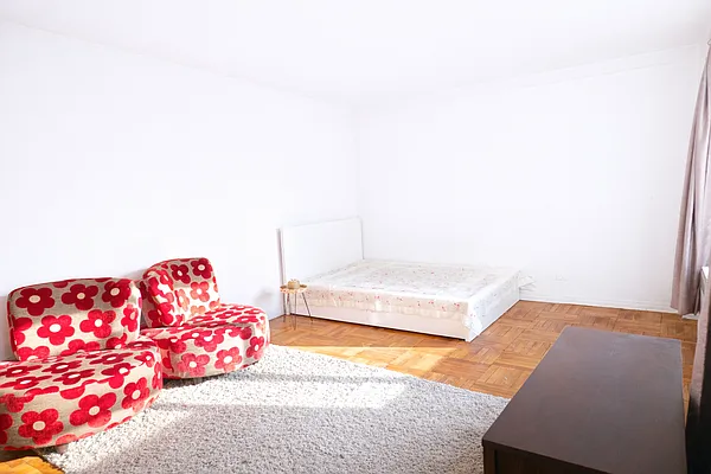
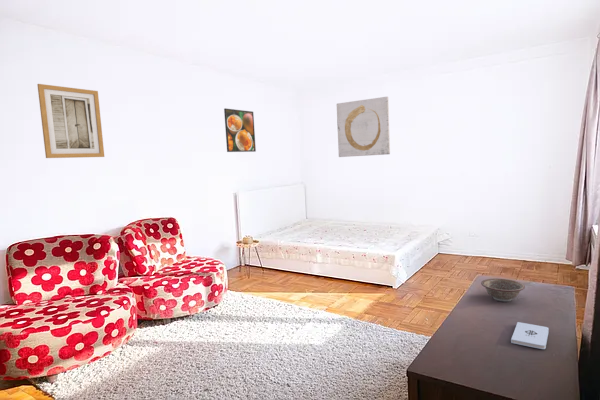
+ notepad [510,321,550,350]
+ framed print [223,107,257,153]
+ wall art [336,96,391,158]
+ wall art [36,83,105,159]
+ decorative bowl [480,277,526,302]
